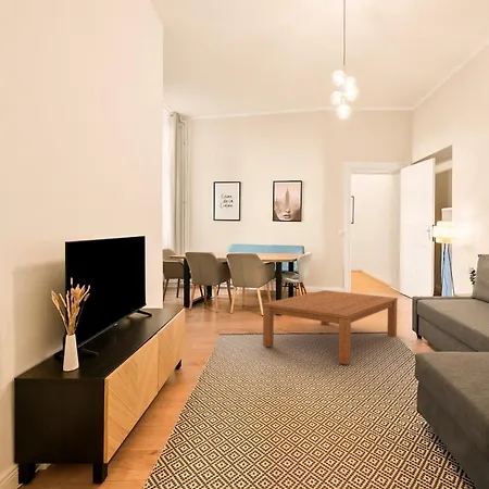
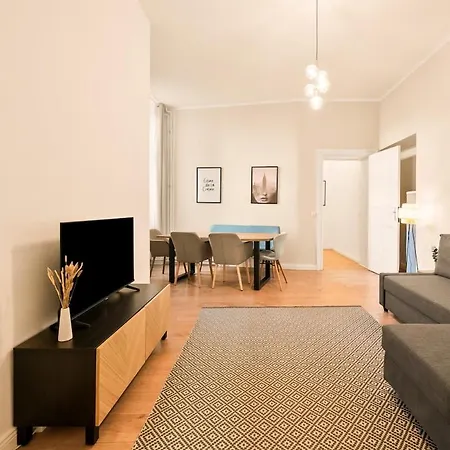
- coffee table [262,289,399,365]
